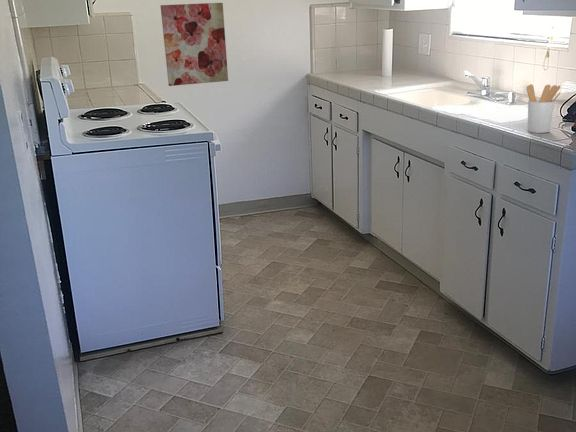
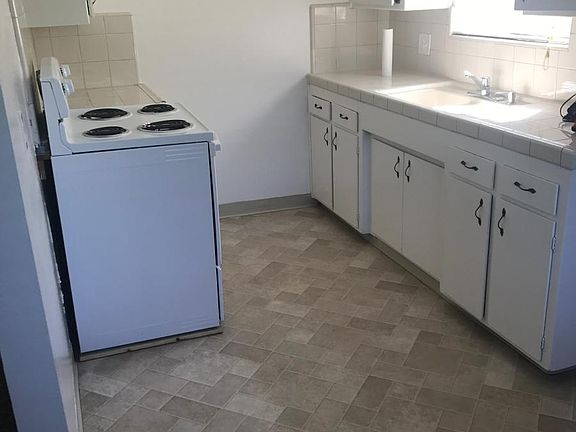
- utensil holder [526,83,562,134]
- wall art [159,2,229,87]
